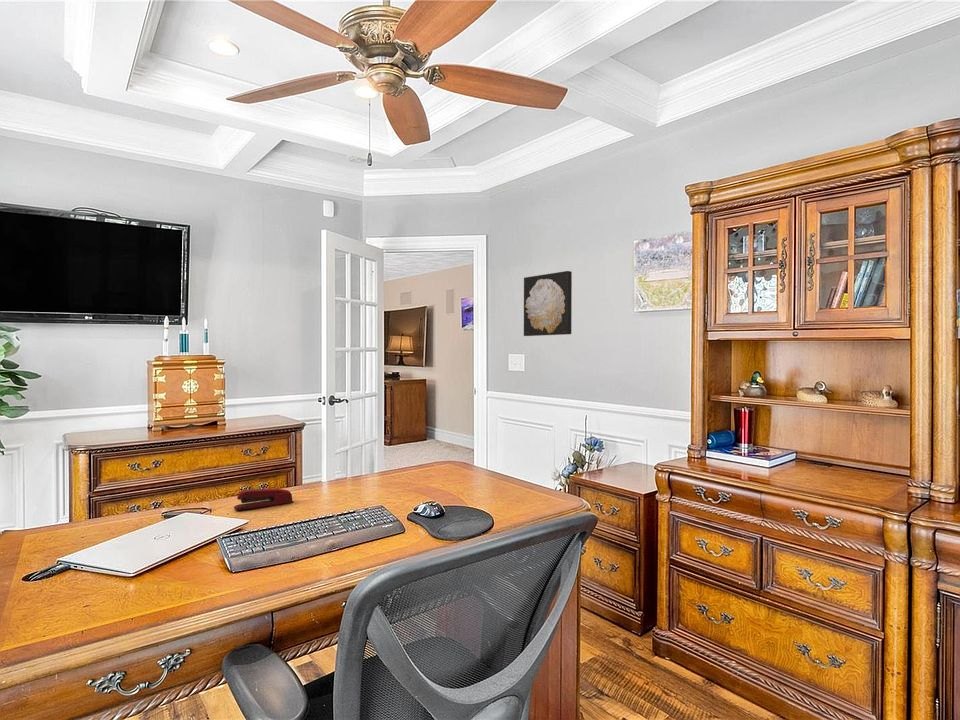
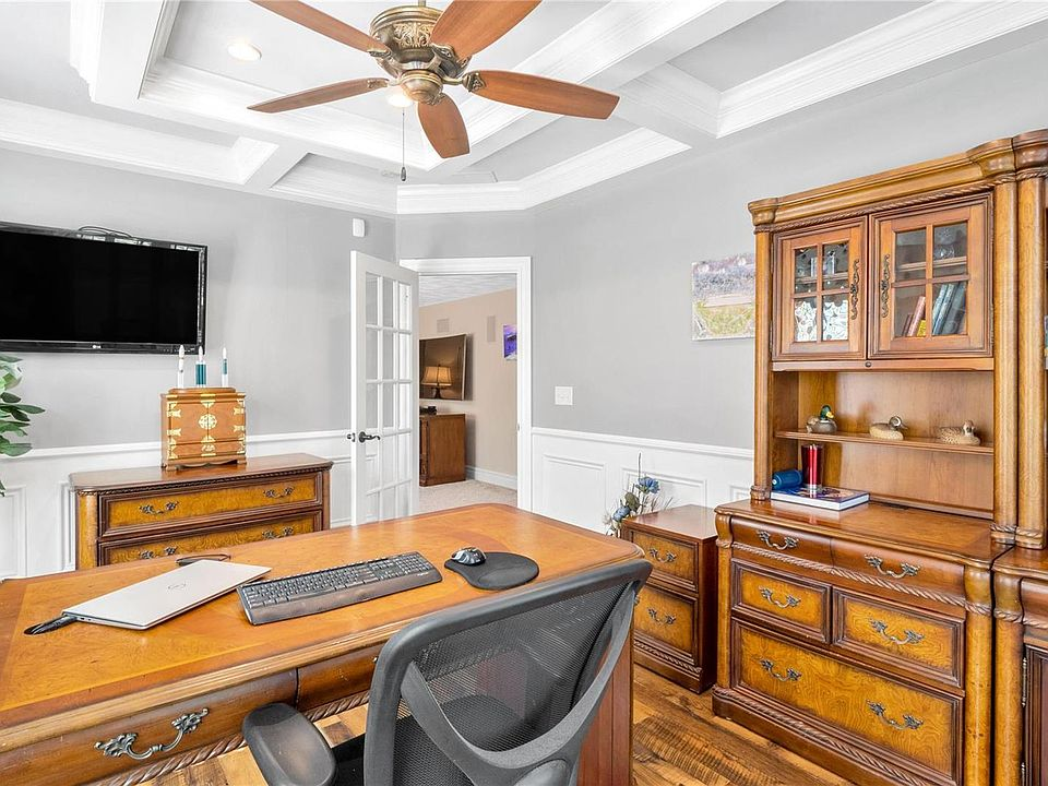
- wall art [523,270,573,337]
- stapler [233,487,294,511]
